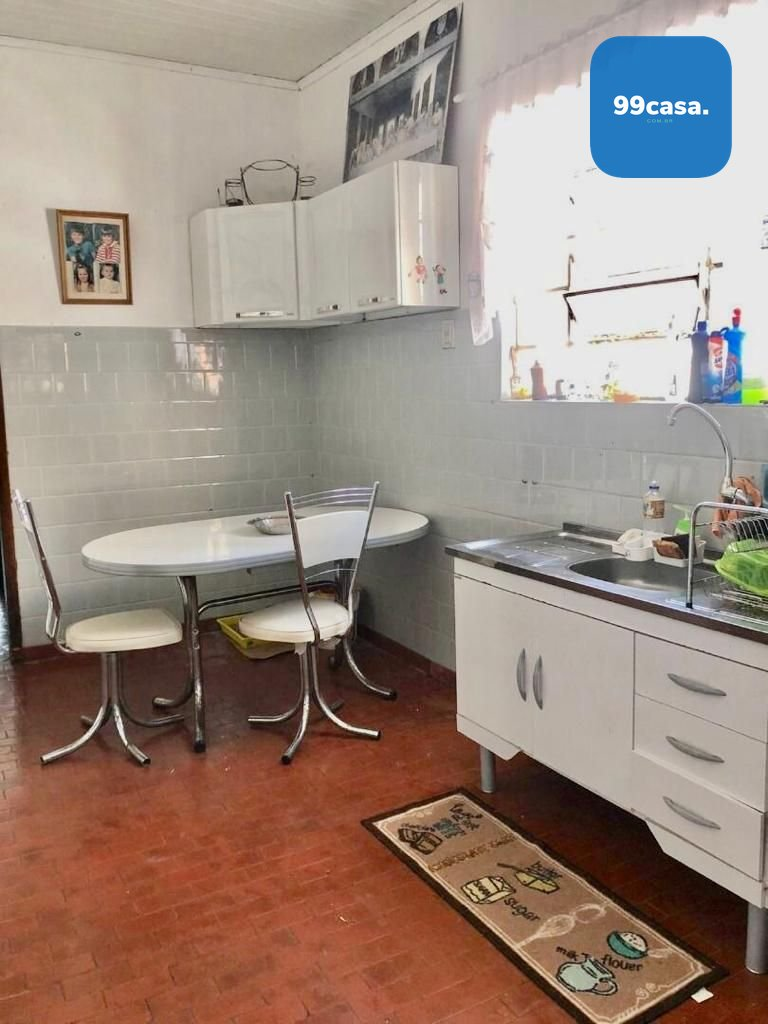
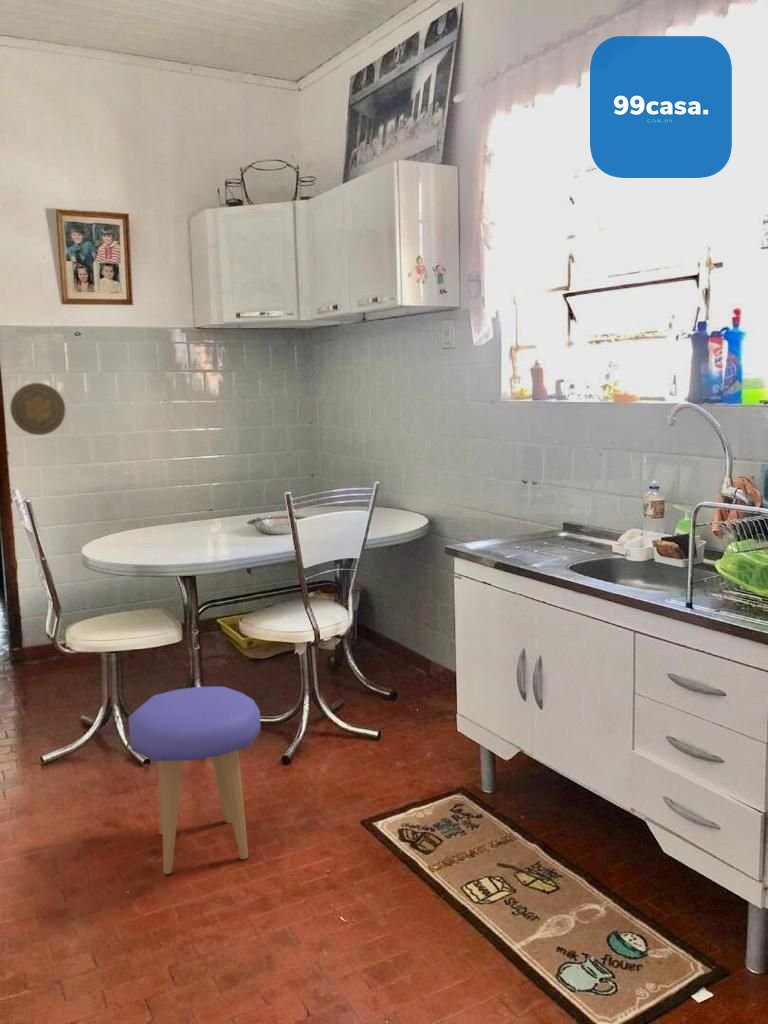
+ decorative plate [9,382,66,436]
+ stool [128,685,262,875]
